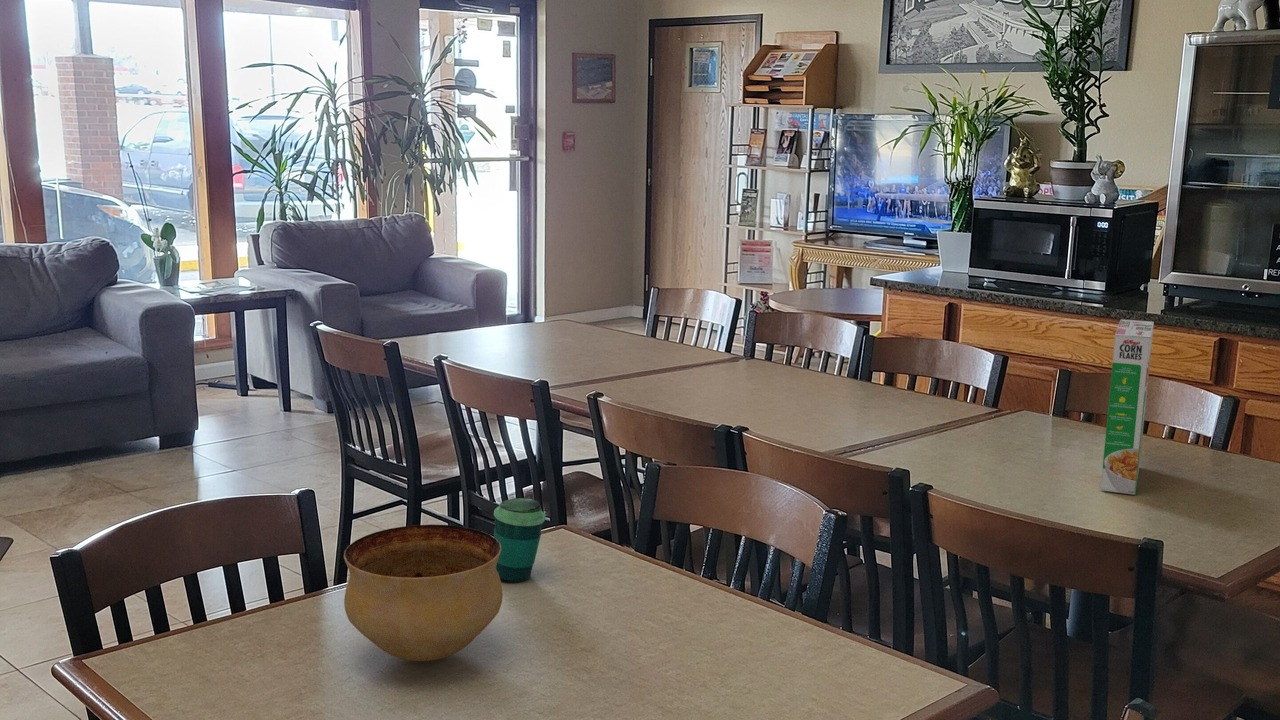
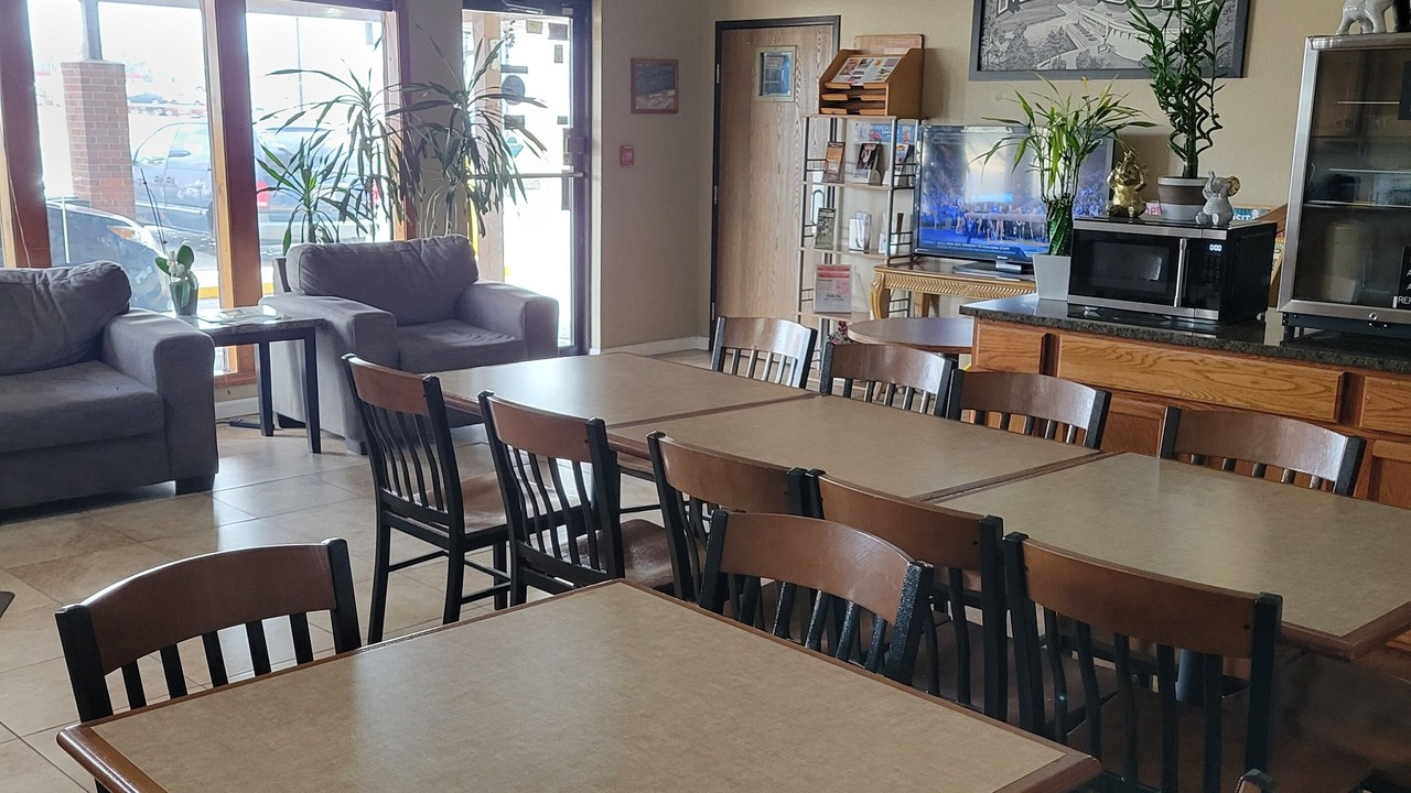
- cereal box [1100,318,1155,496]
- bowl [343,524,504,662]
- cup [493,497,546,583]
